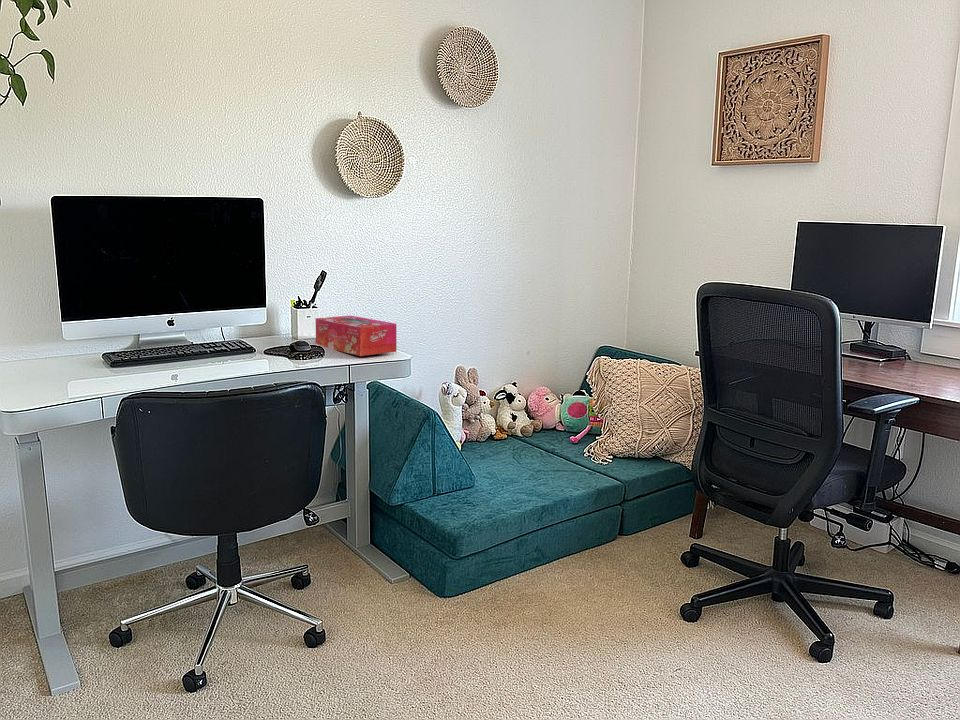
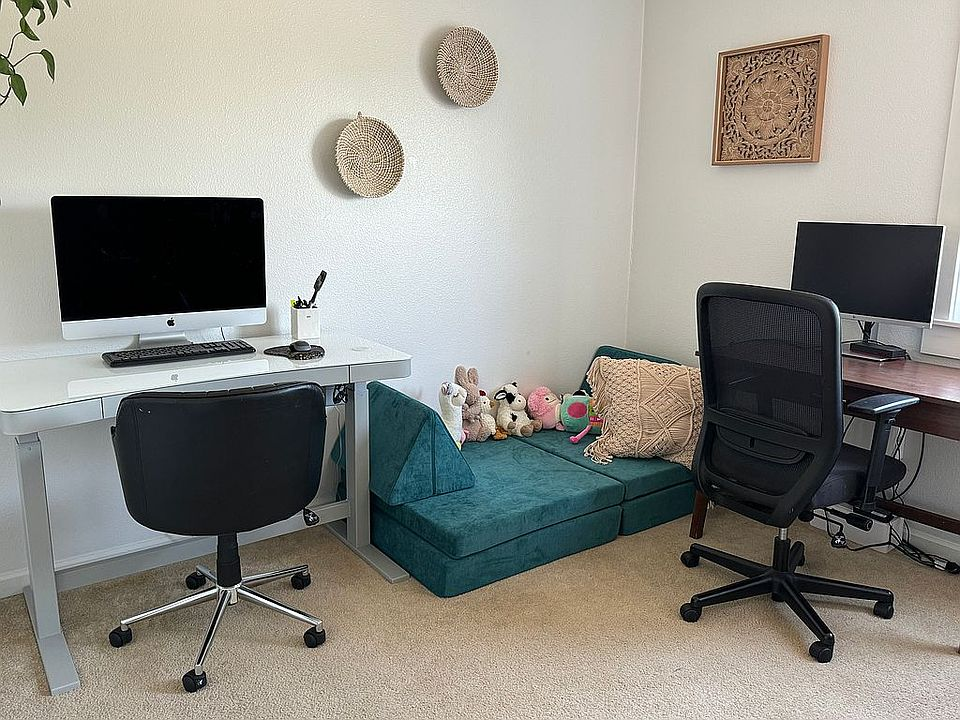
- tissue box [315,315,397,357]
